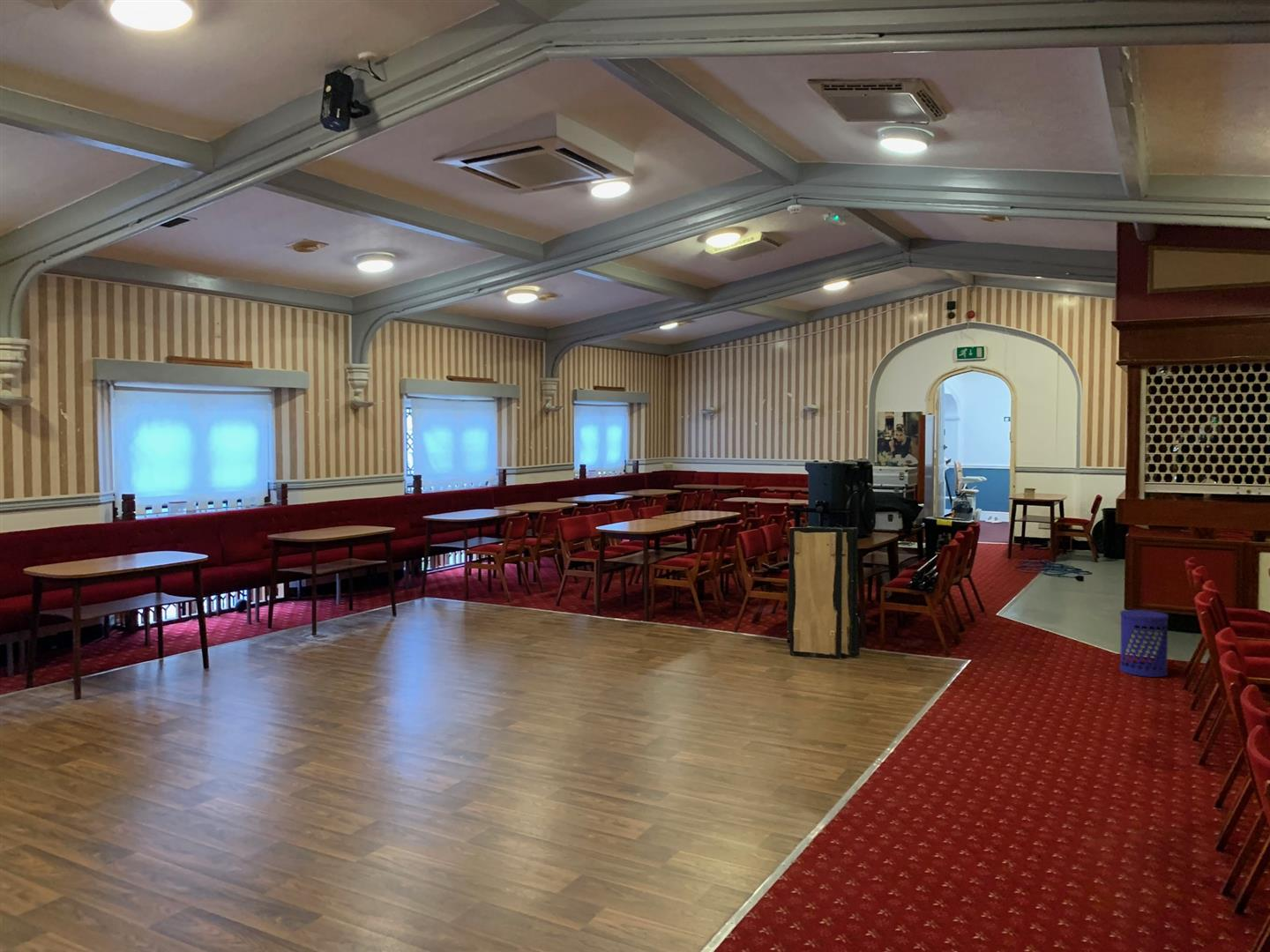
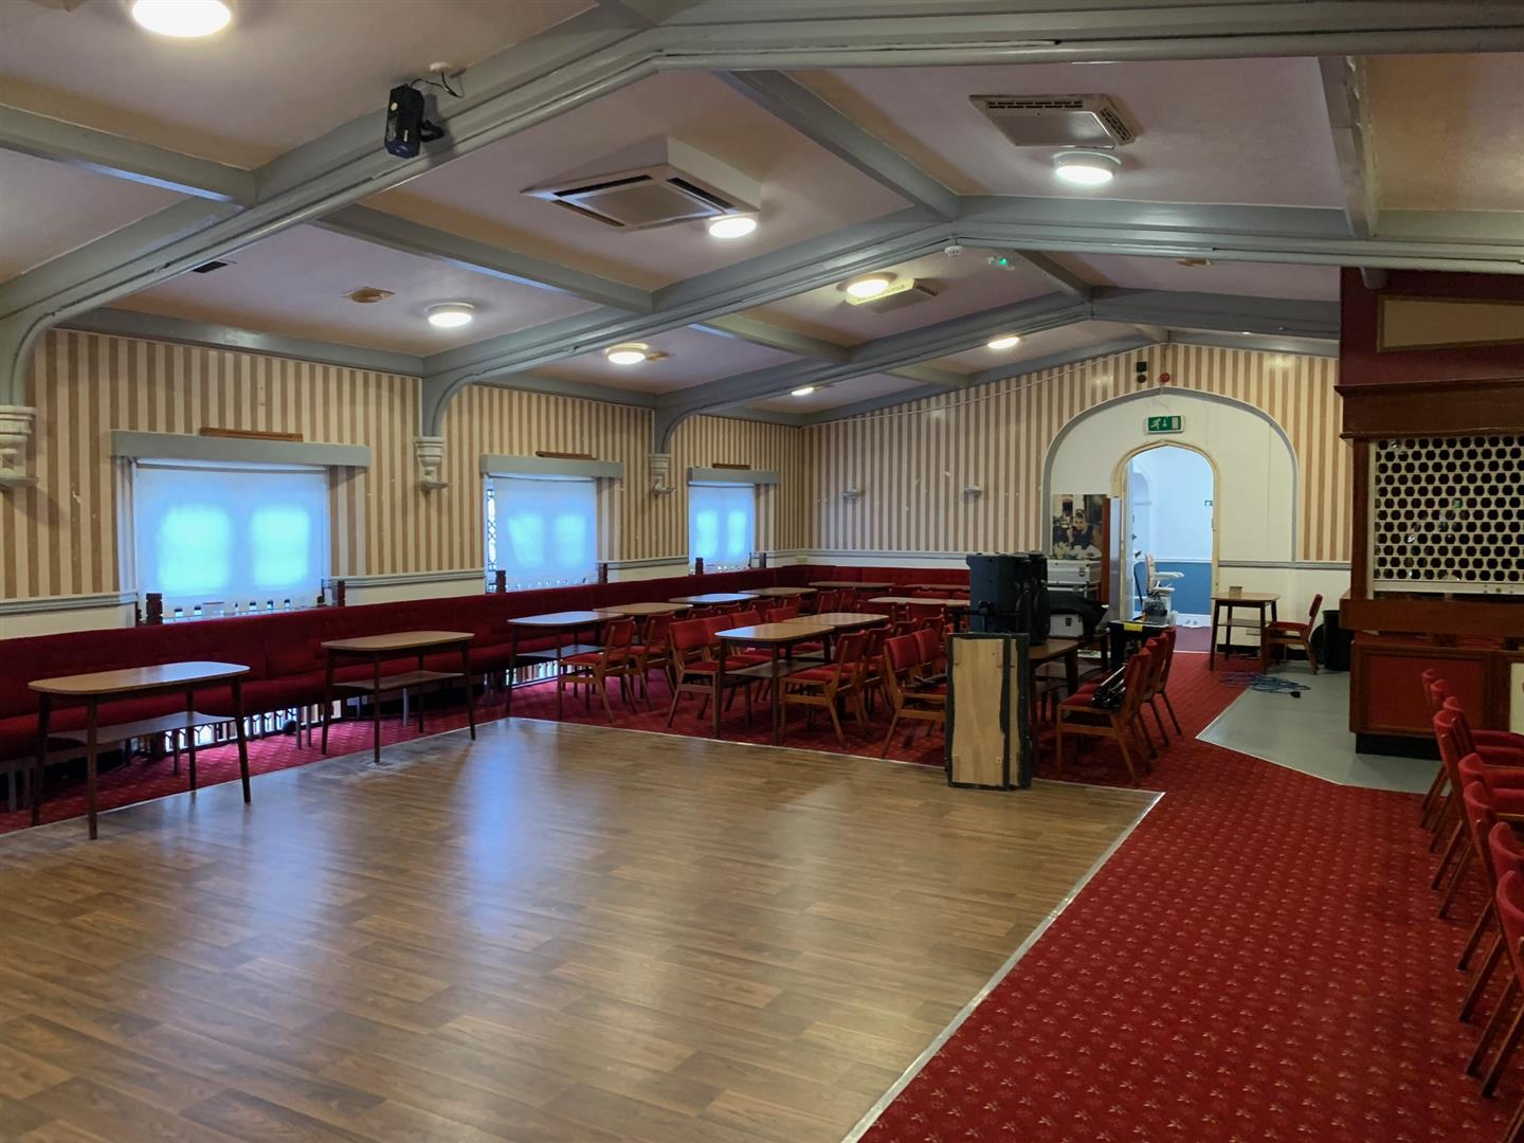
- waste bin [1119,609,1169,678]
